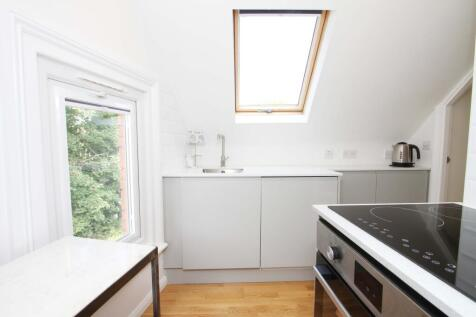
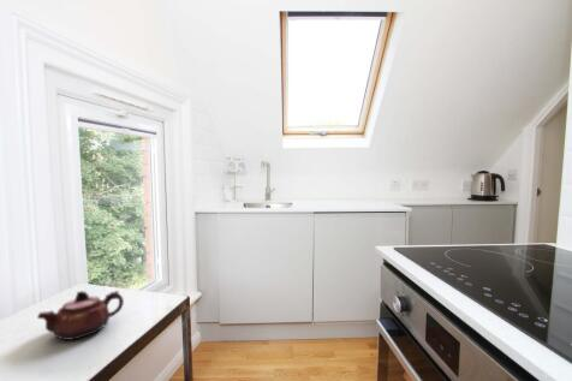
+ teapot [36,290,125,341]
